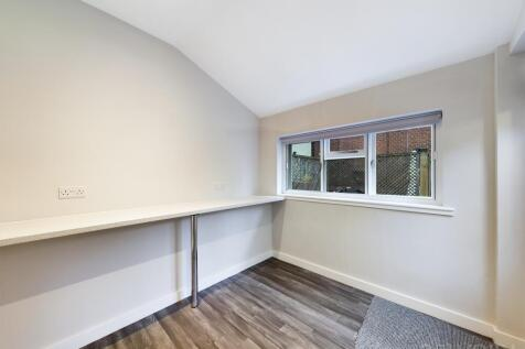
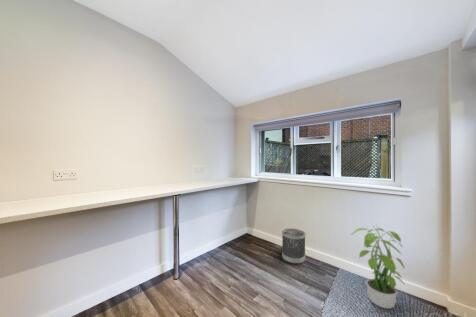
+ potted plant [350,224,406,310]
+ wastebasket [281,228,306,265]
